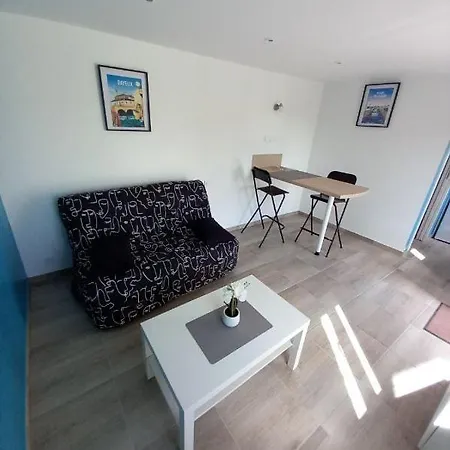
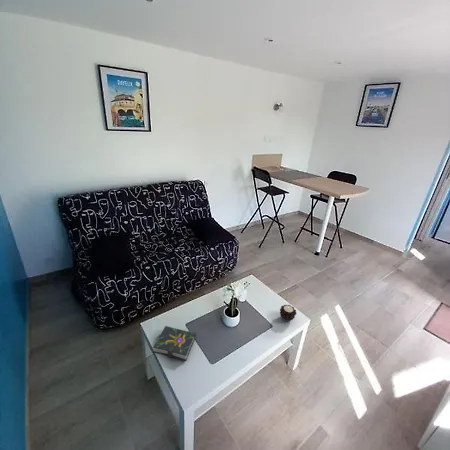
+ book [152,325,197,362]
+ candle [279,304,298,322]
